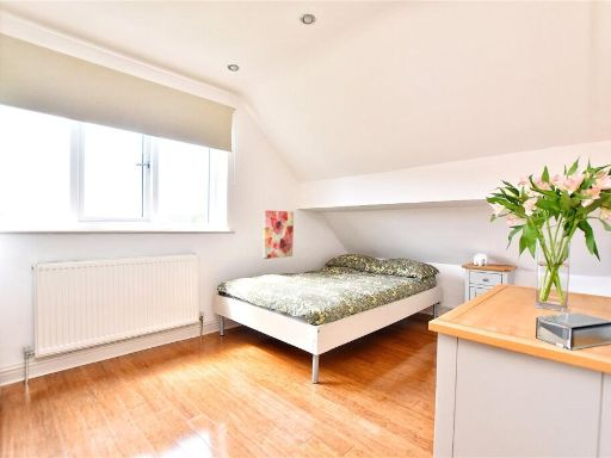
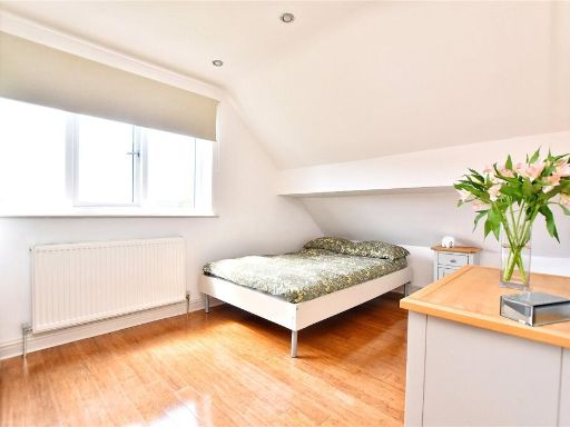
- wall art [261,209,295,260]
